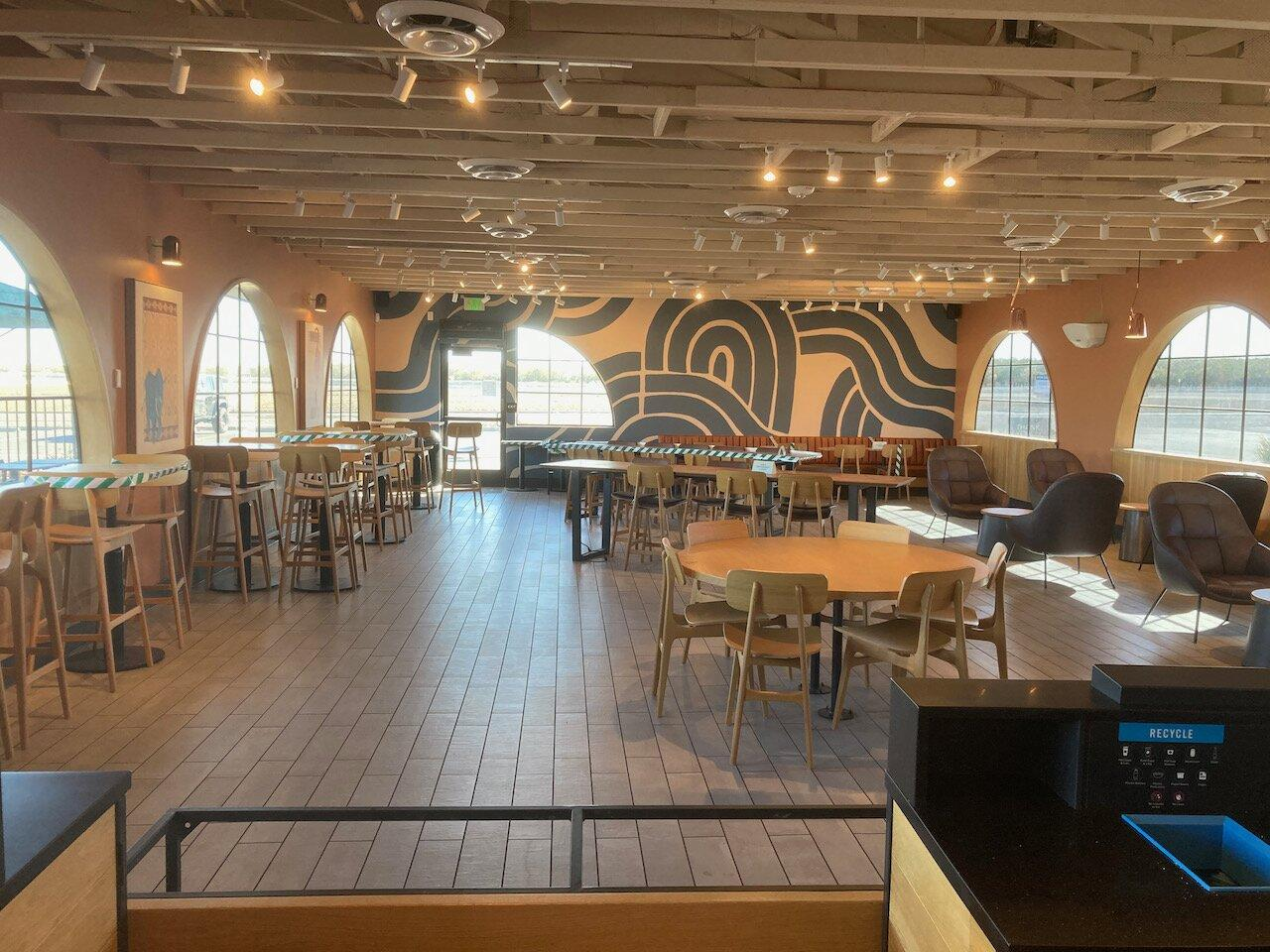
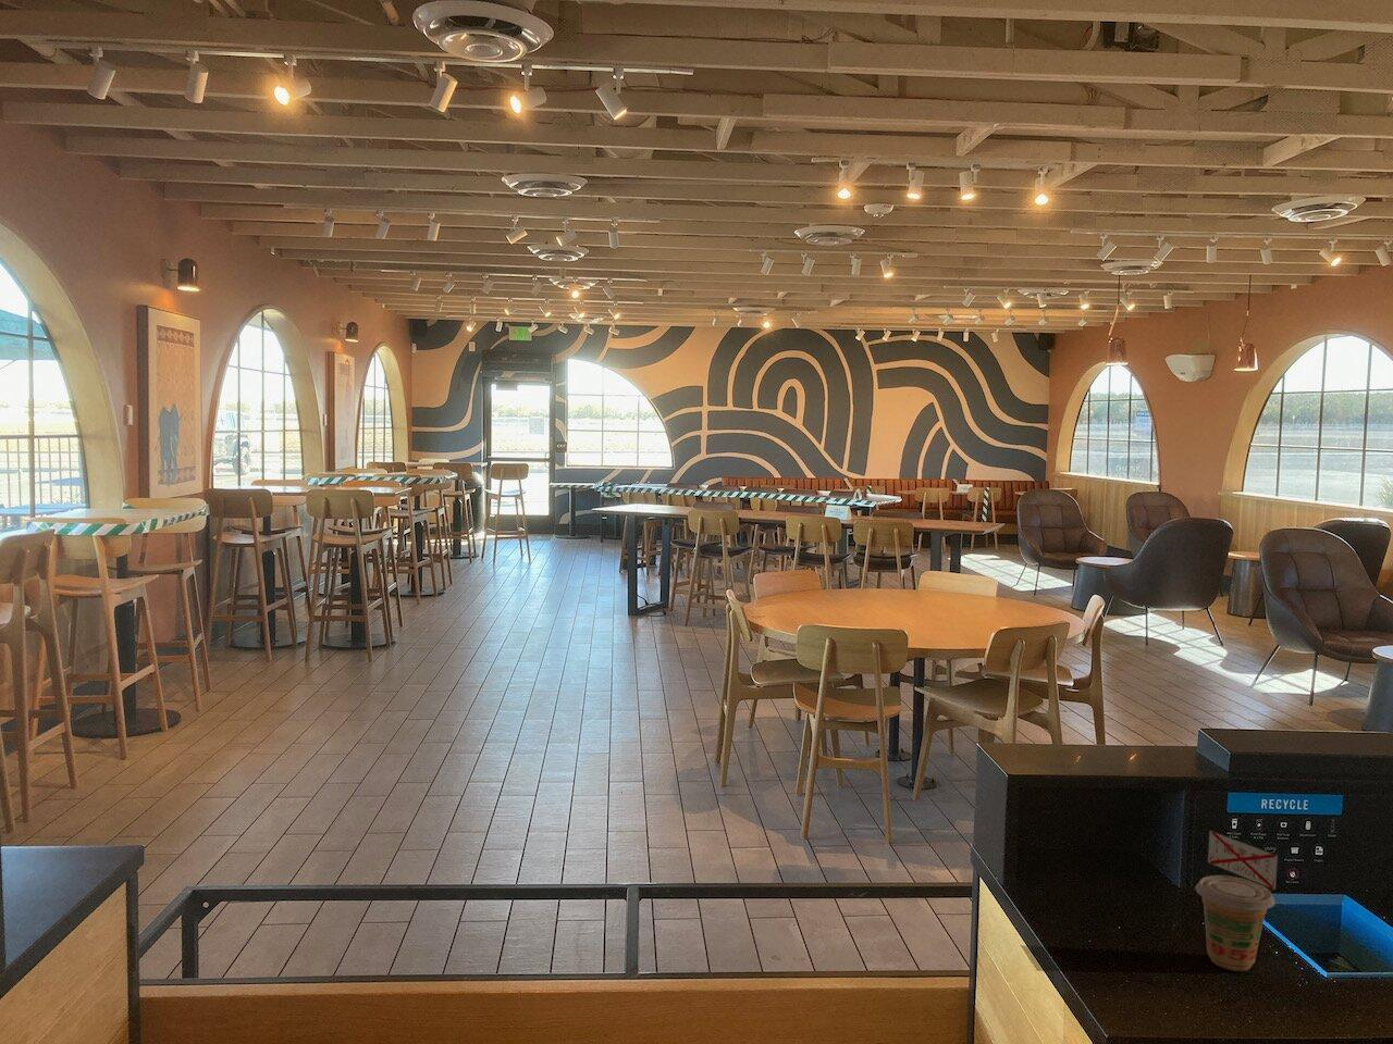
+ beverage cup [1193,829,1280,973]
